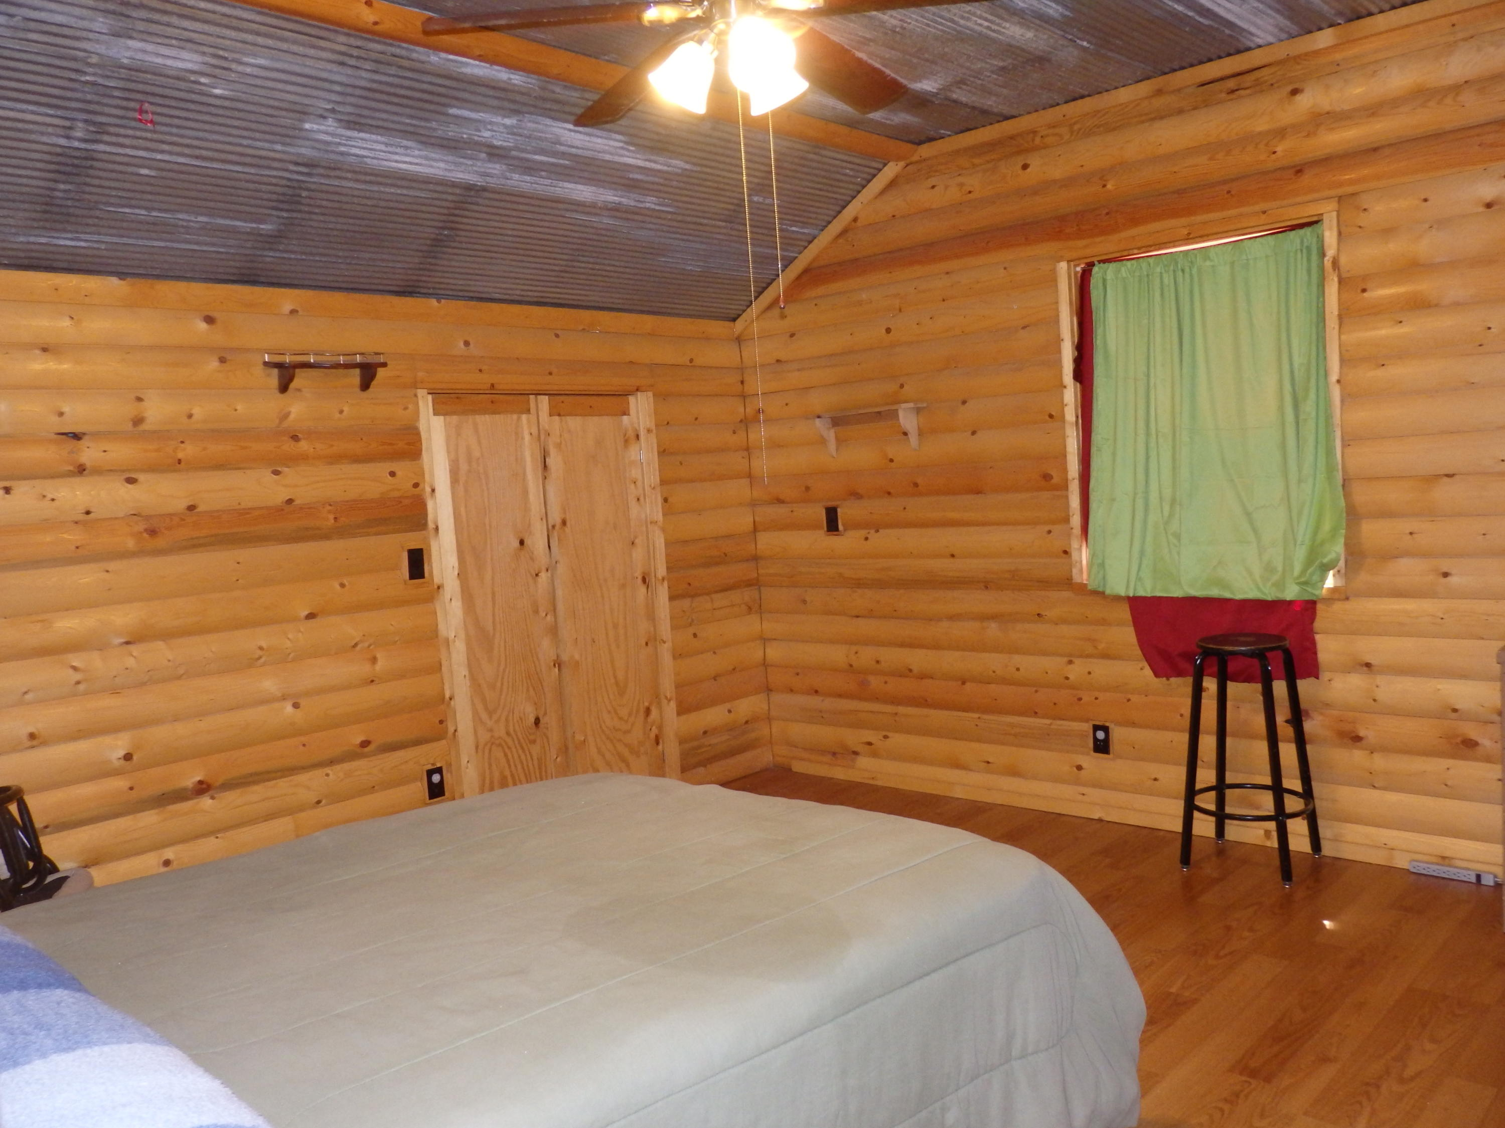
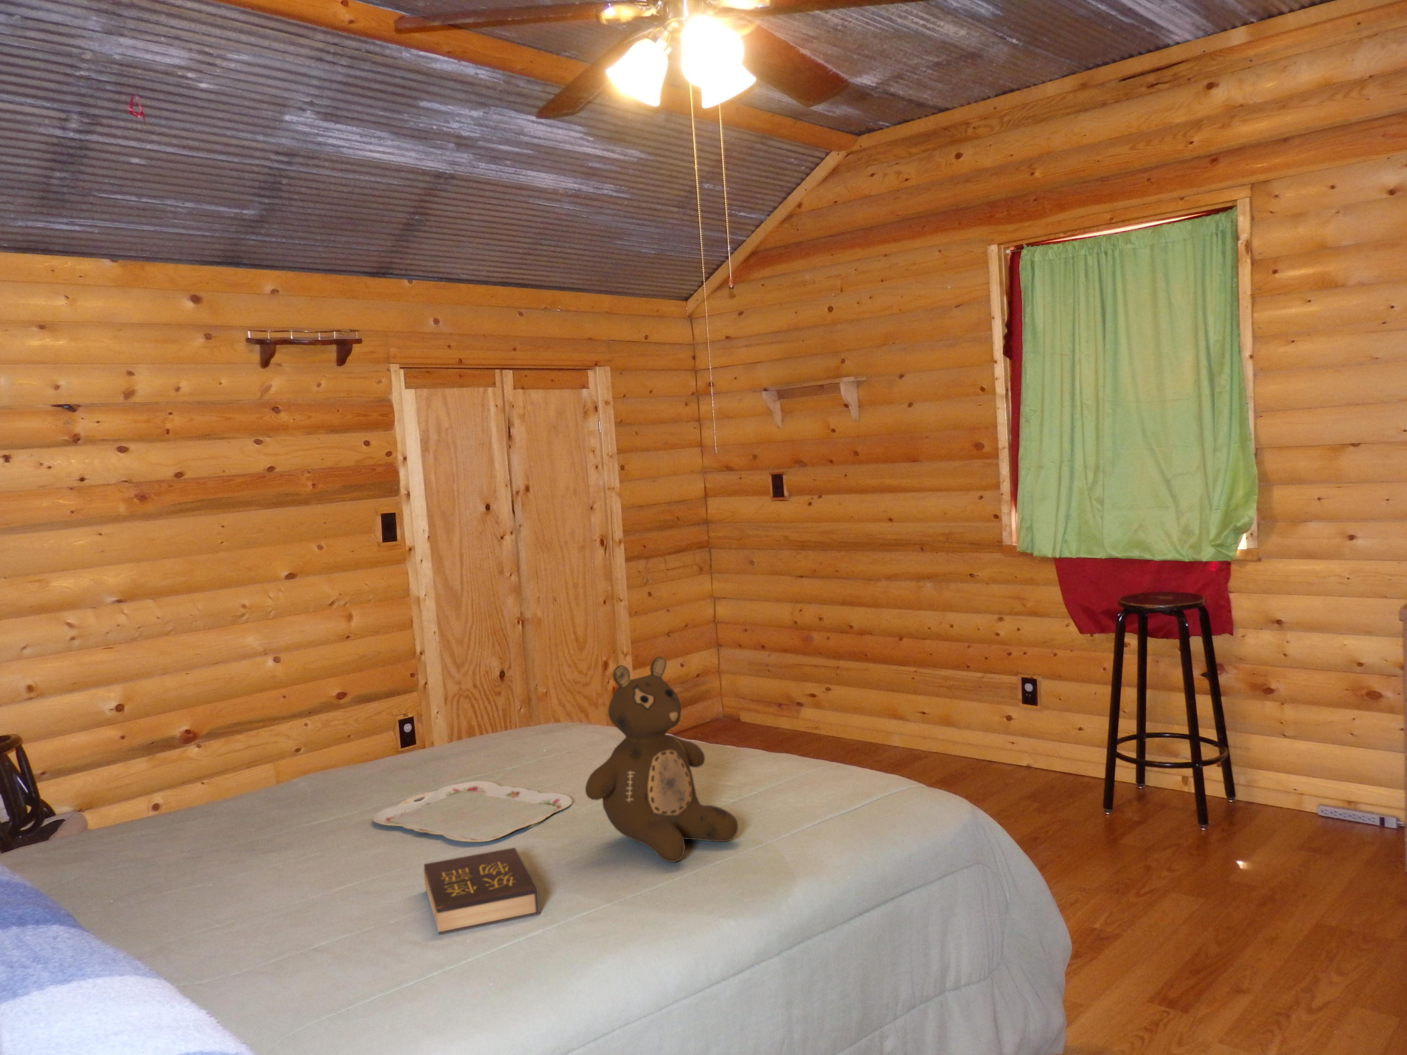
+ serving tray [372,780,573,842]
+ teddy bear [585,656,739,863]
+ hardback book [423,847,541,935]
